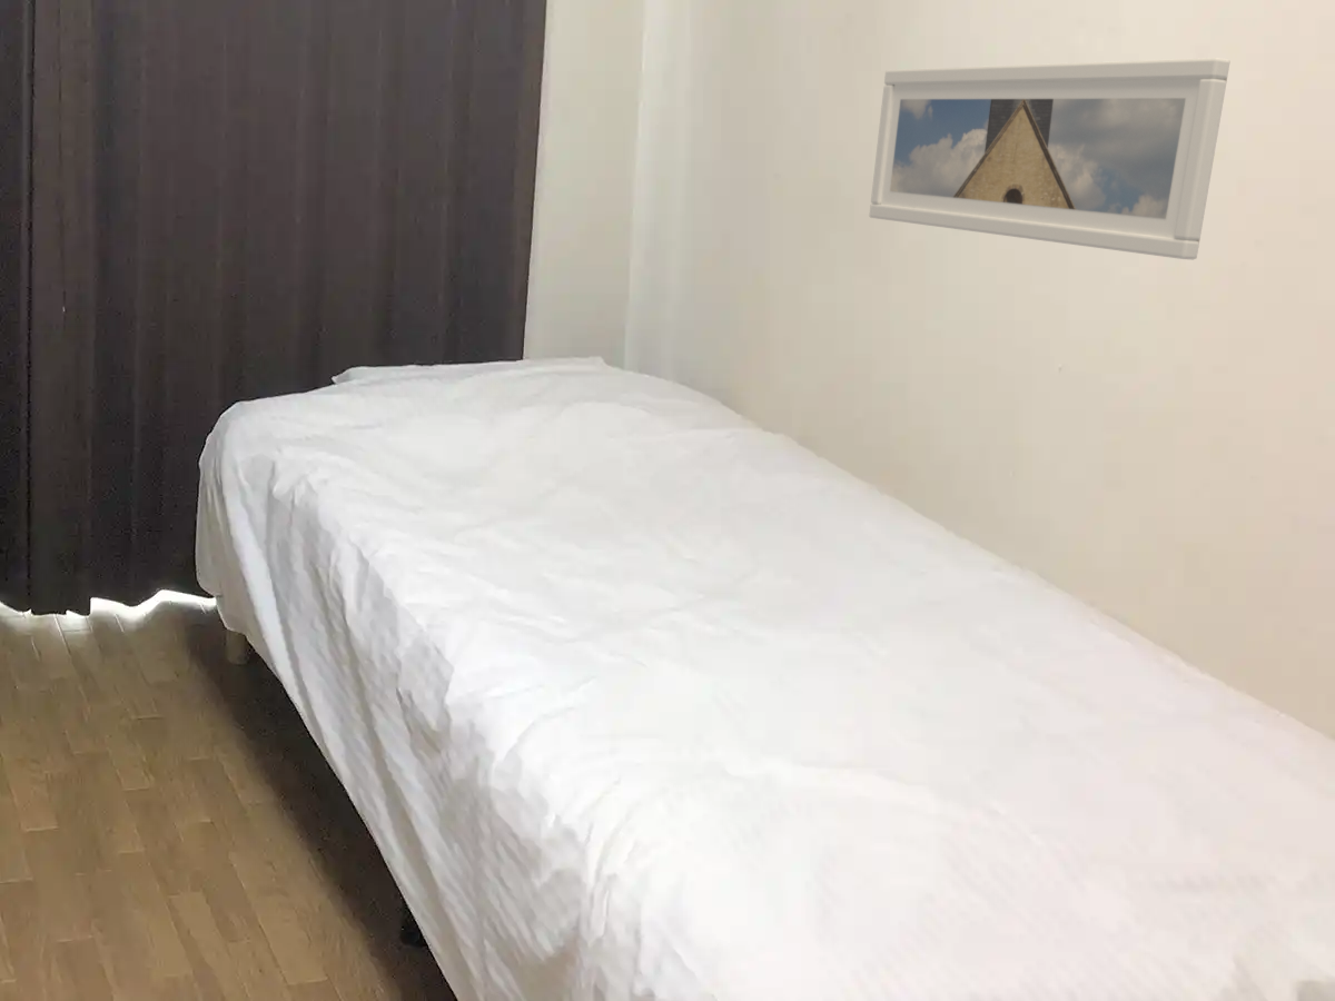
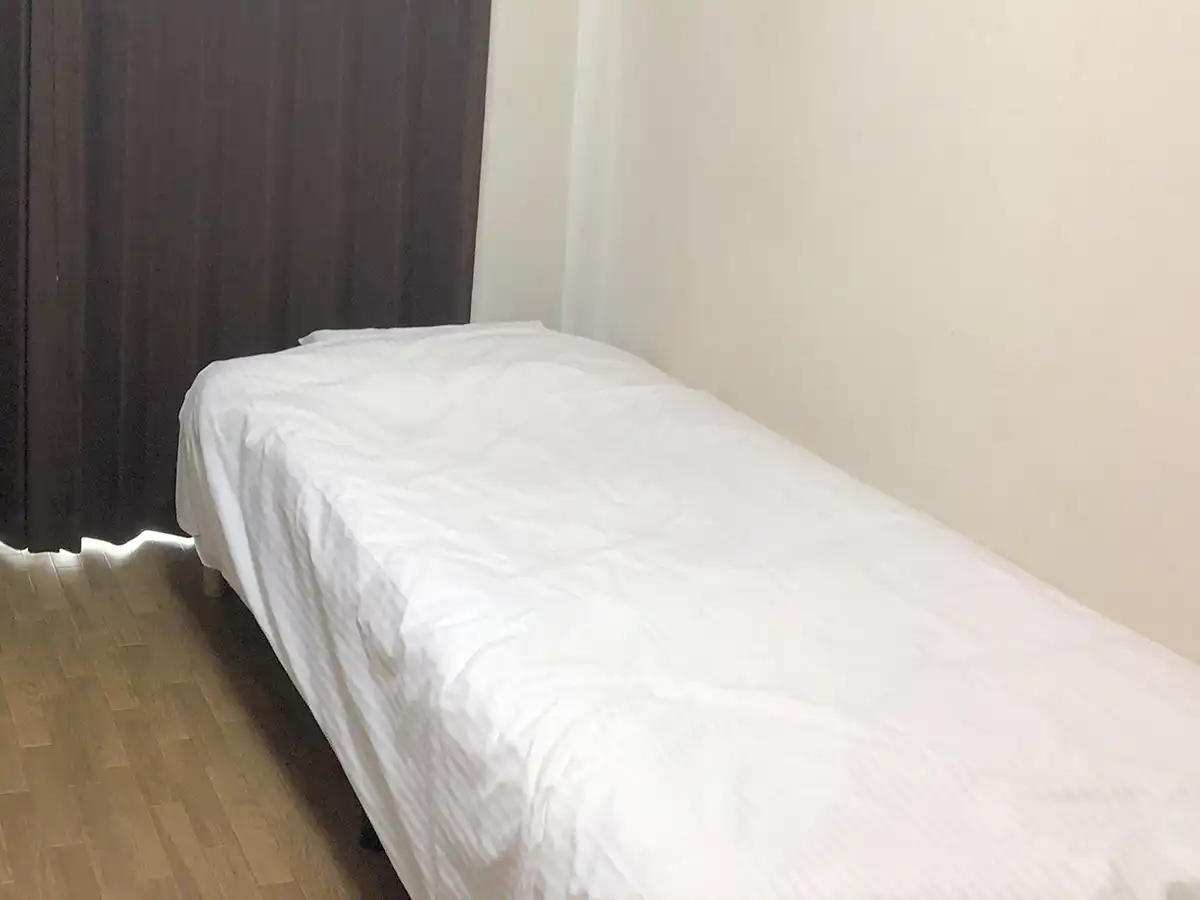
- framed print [868,57,1232,260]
